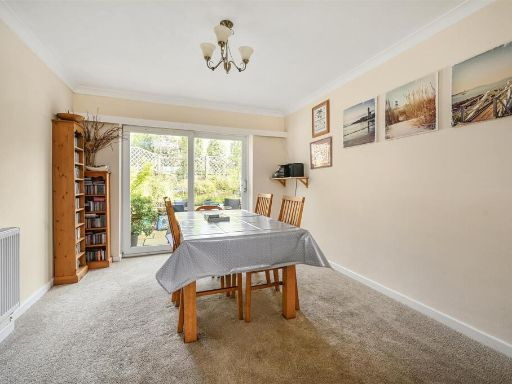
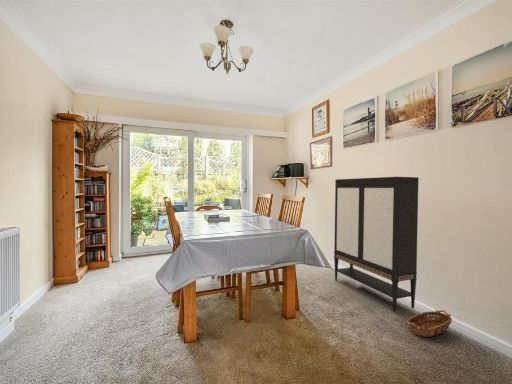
+ basket [406,309,453,338]
+ storage cabinet [333,176,420,313]
